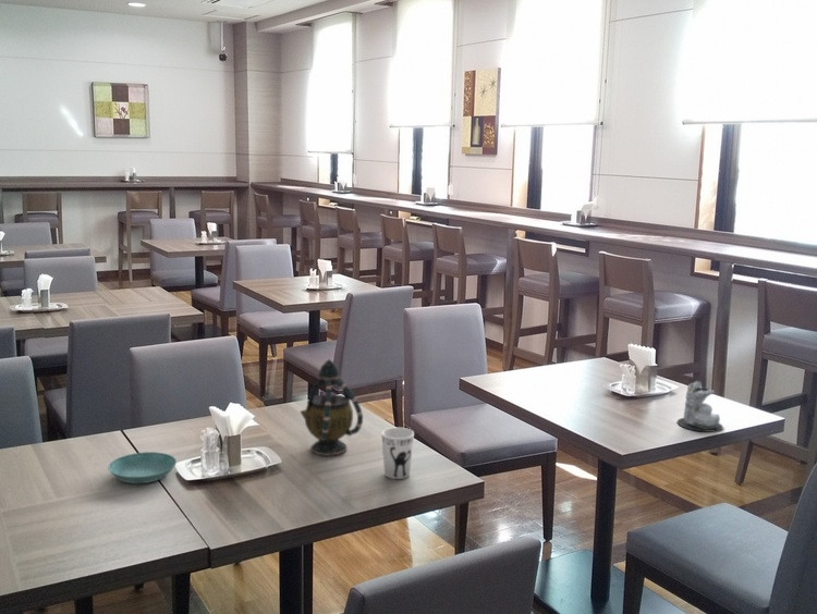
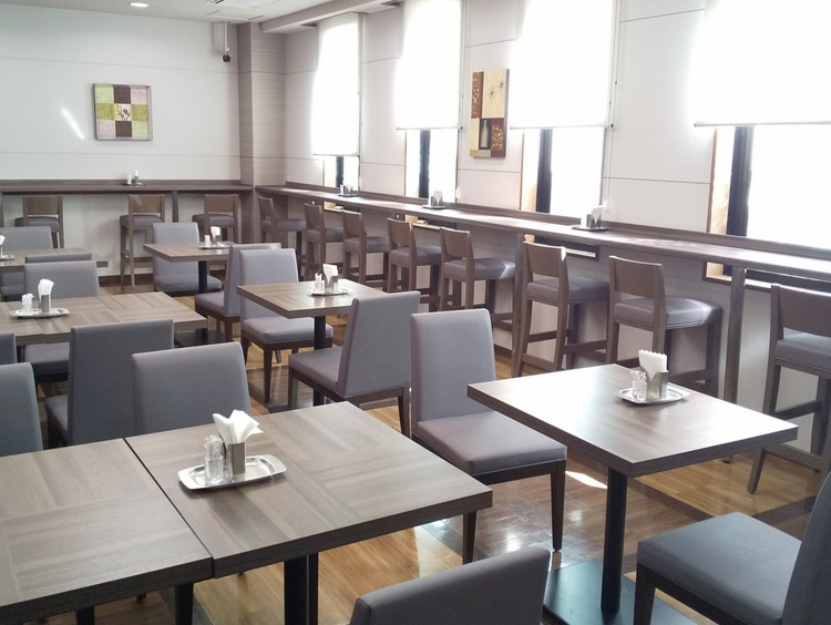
- teapot [298,358,364,457]
- cup [380,427,415,480]
- candle [676,380,724,433]
- saucer [107,451,178,484]
